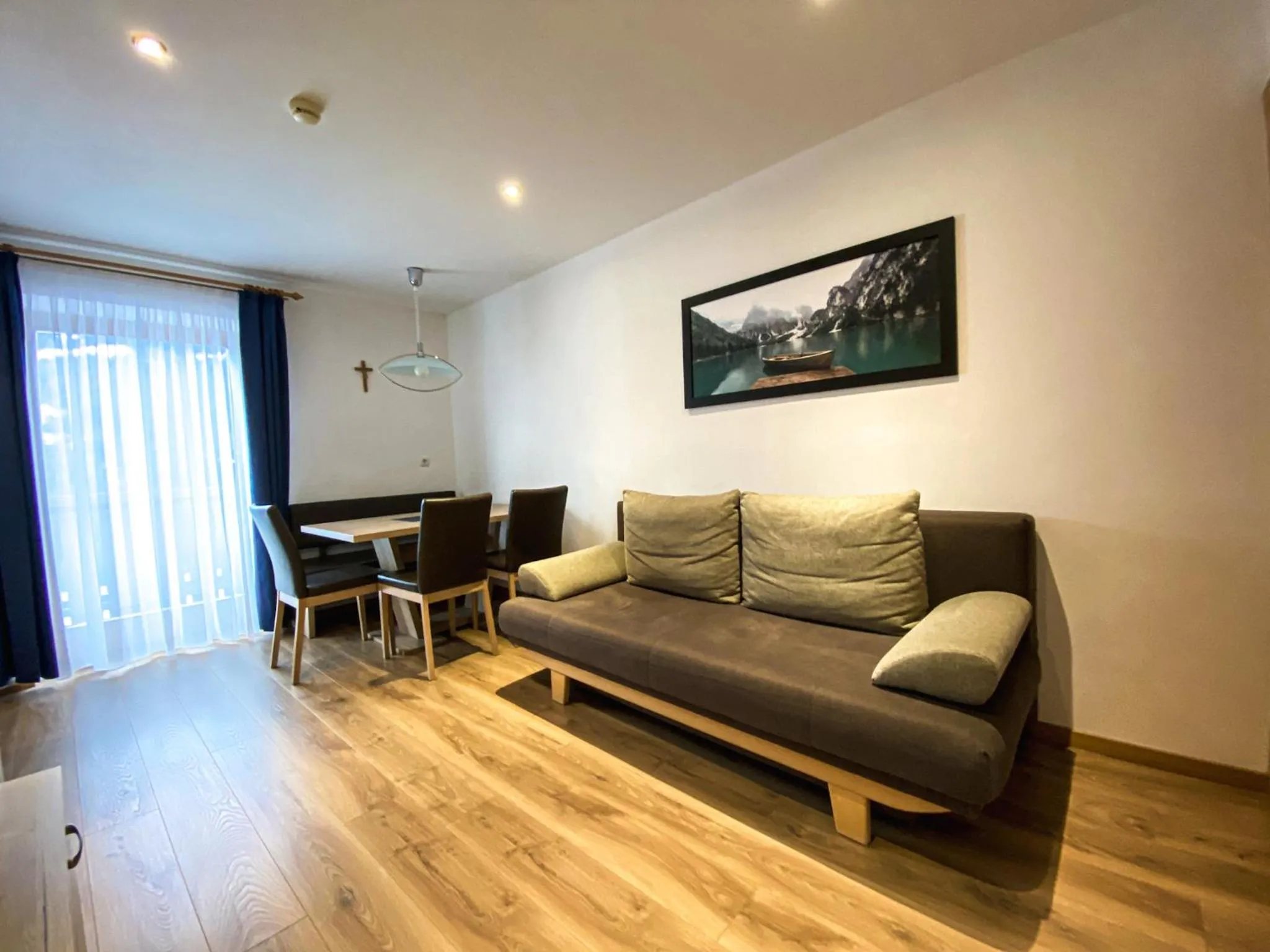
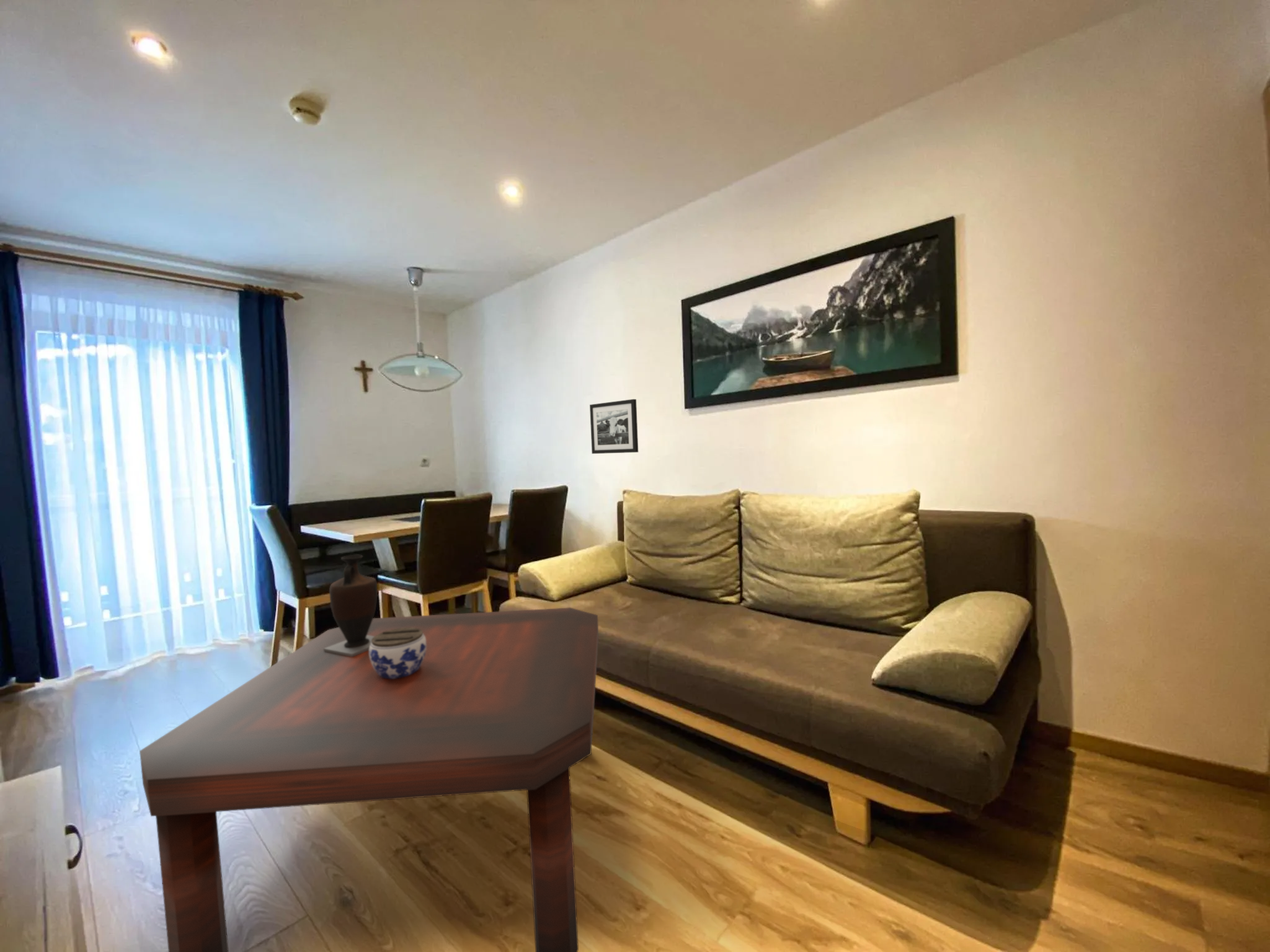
+ coffee table [139,607,599,952]
+ jar [369,628,426,679]
+ vase [324,554,378,656]
+ picture frame [589,399,639,454]
